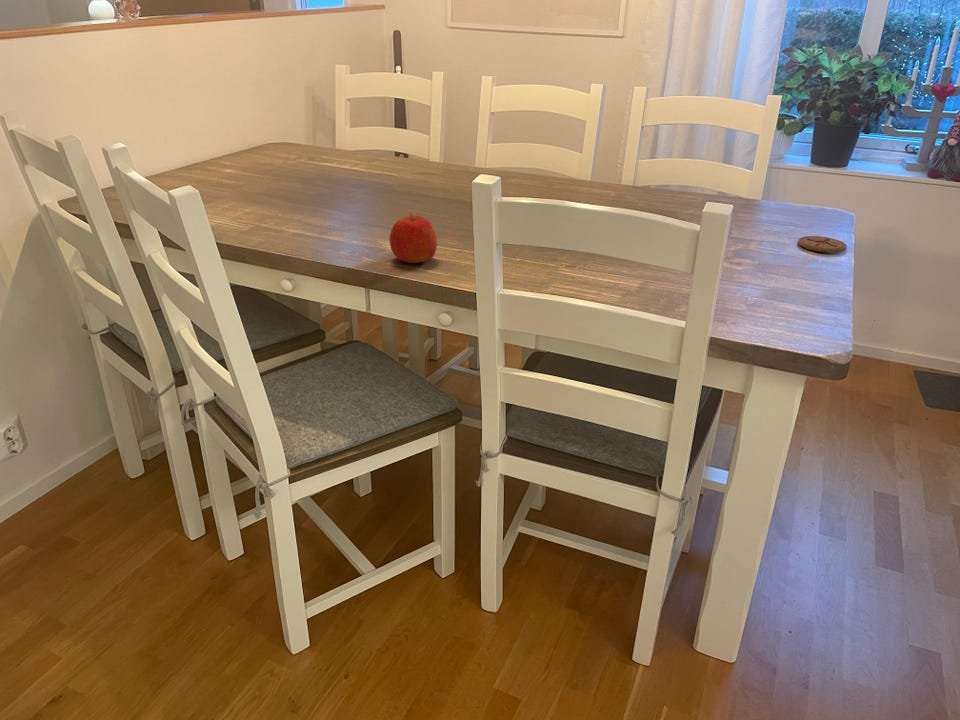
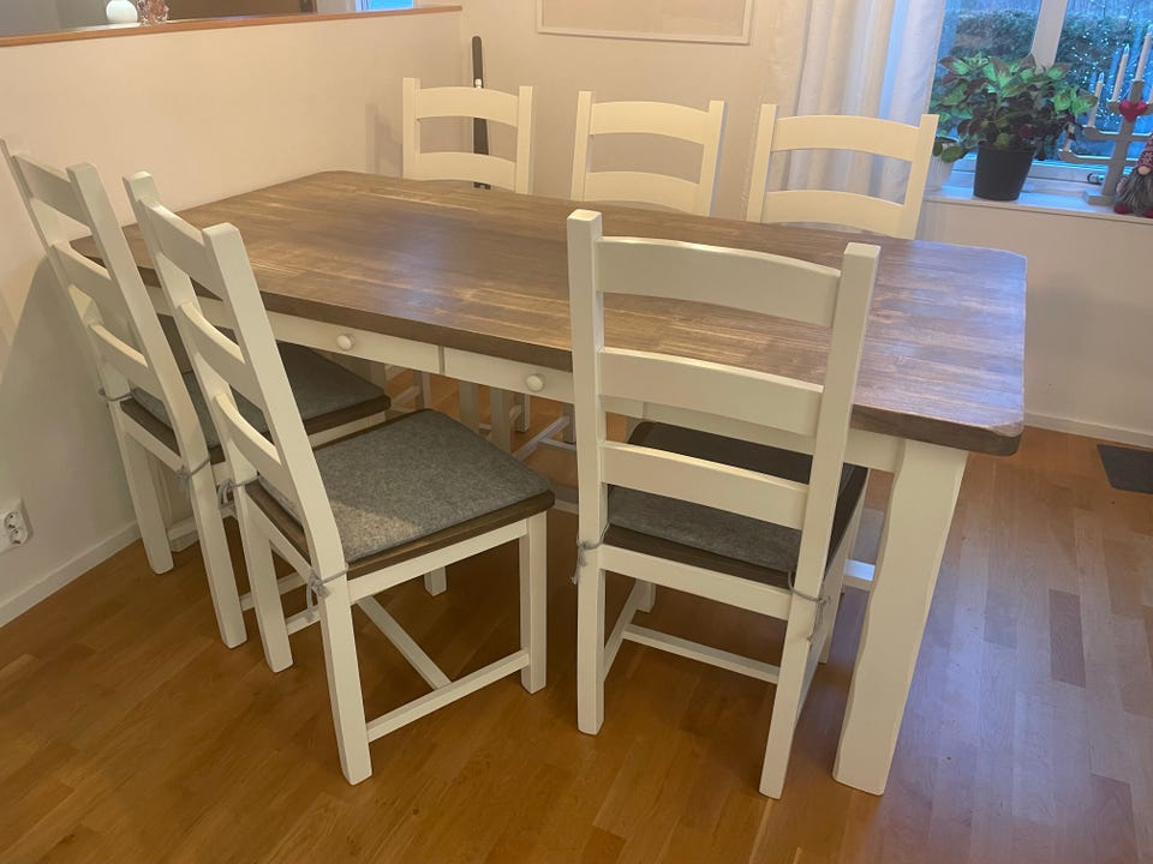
- apple [389,212,438,264]
- coaster [797,235,848,254]
